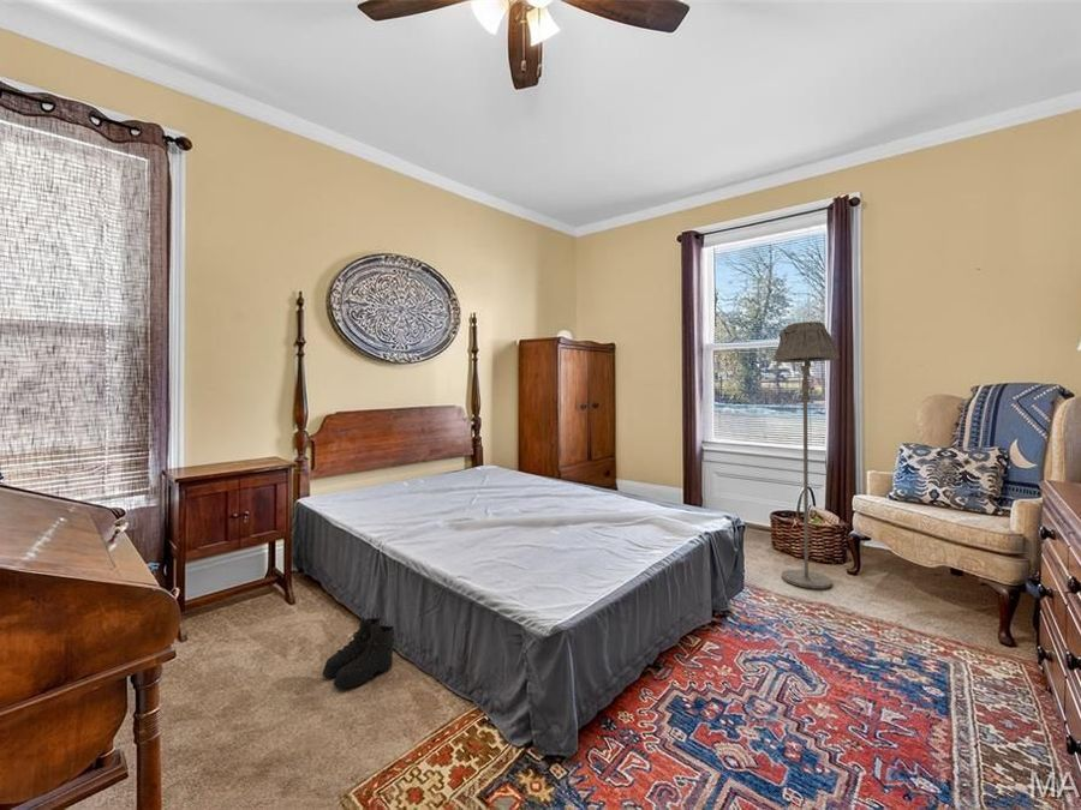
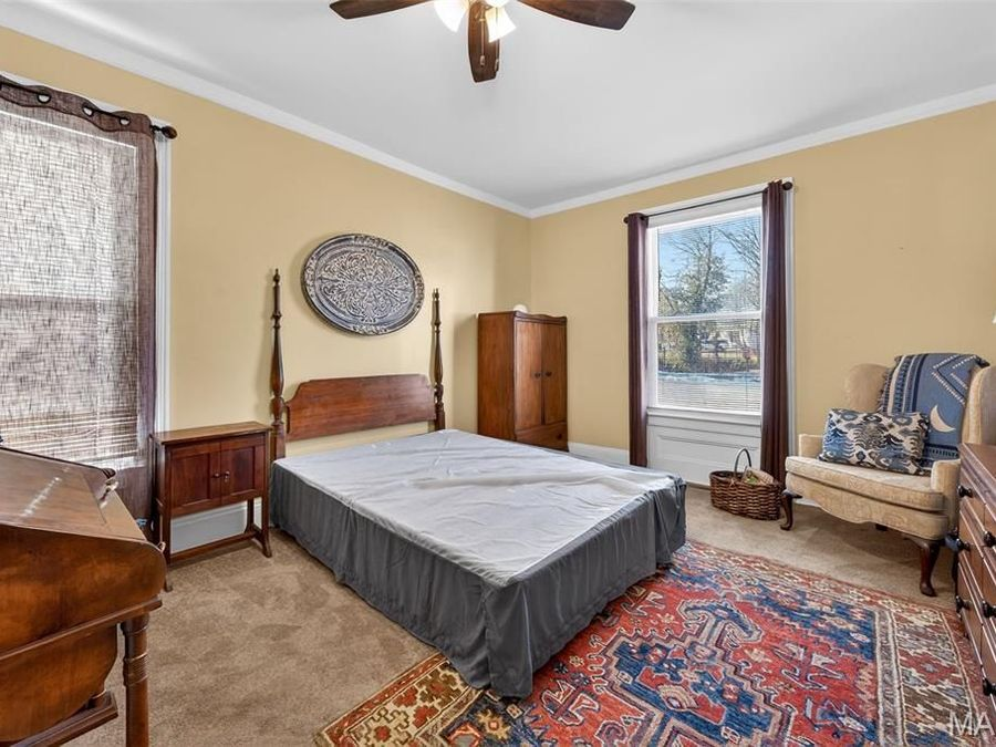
- boots [322,616,396,689]
- floor lamp [772,320,840,589]
